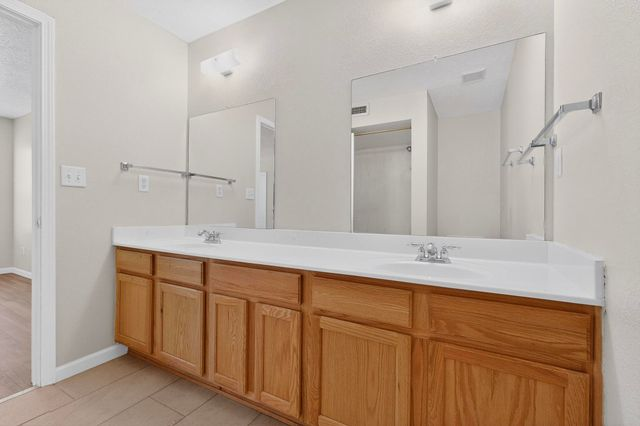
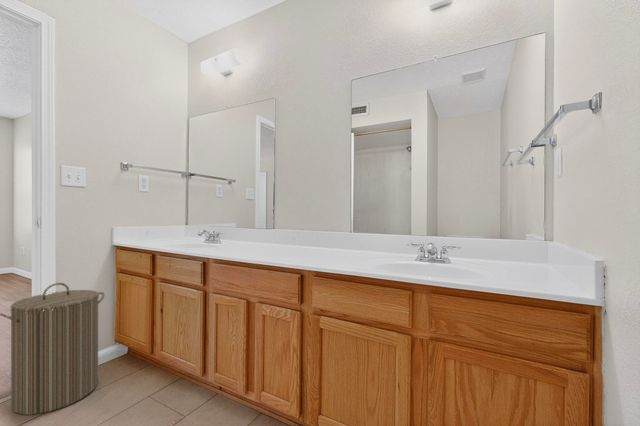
+ laundry hamper [0,282,105,416]
